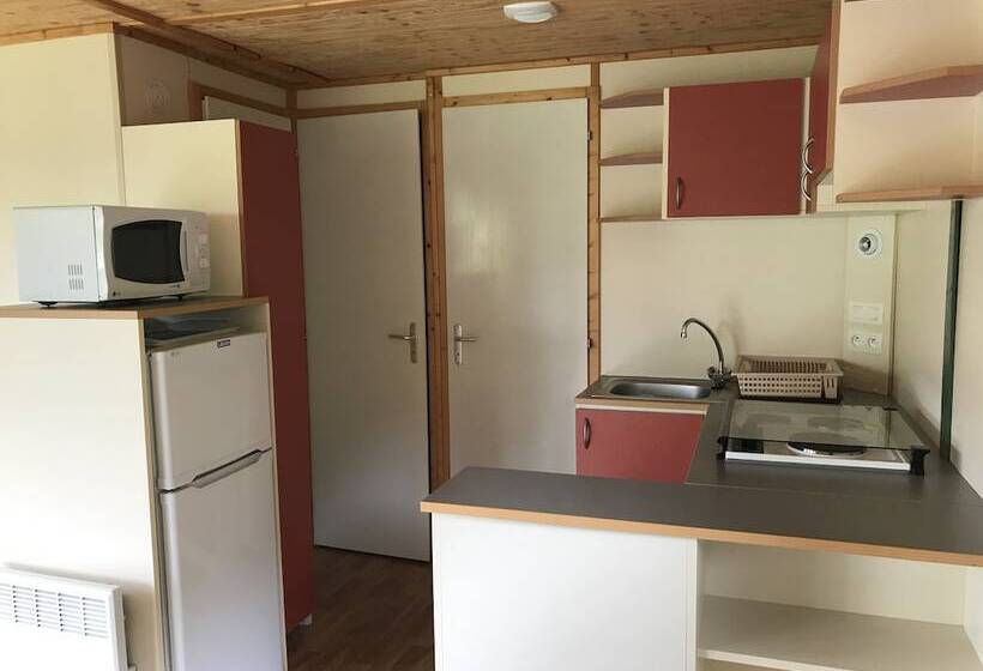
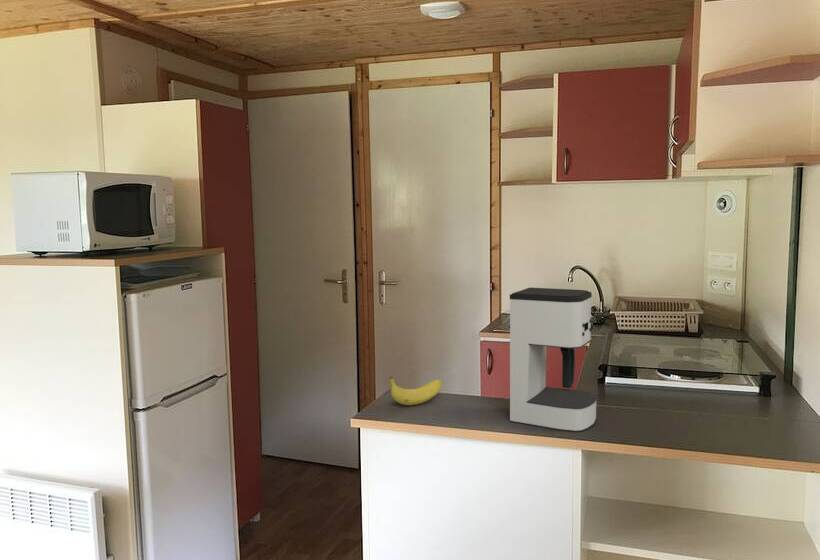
+ fruit [388,375,443,406]
+ coffee maker [509,287,598,433]
